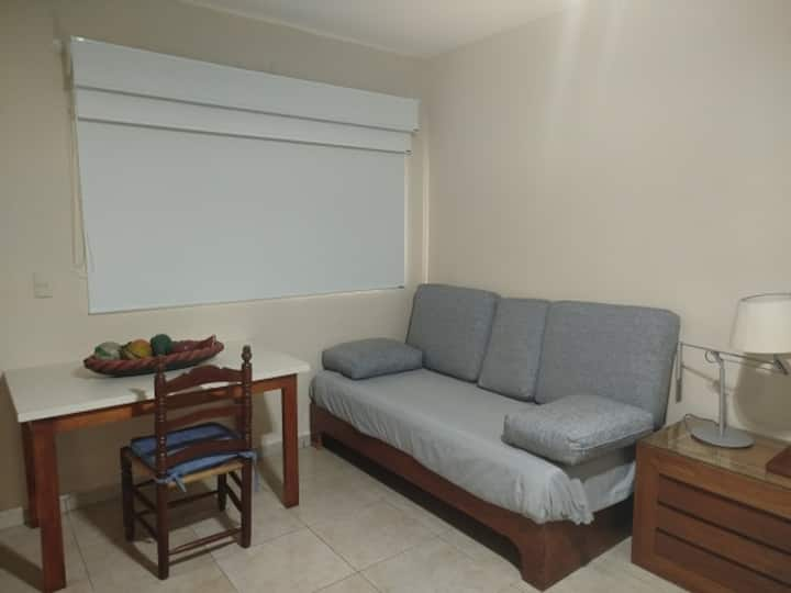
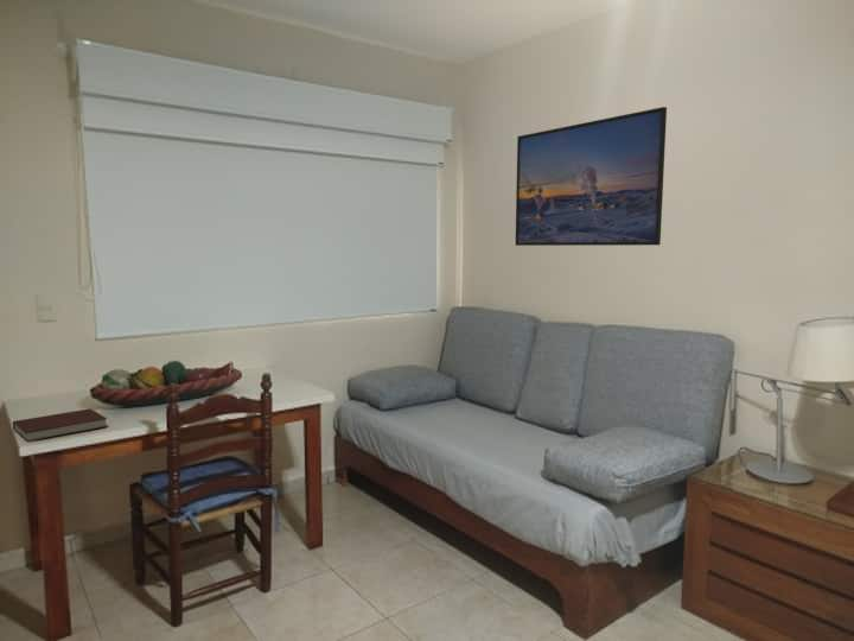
+ notebook [12,407,109,443]
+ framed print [515,106,668,247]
